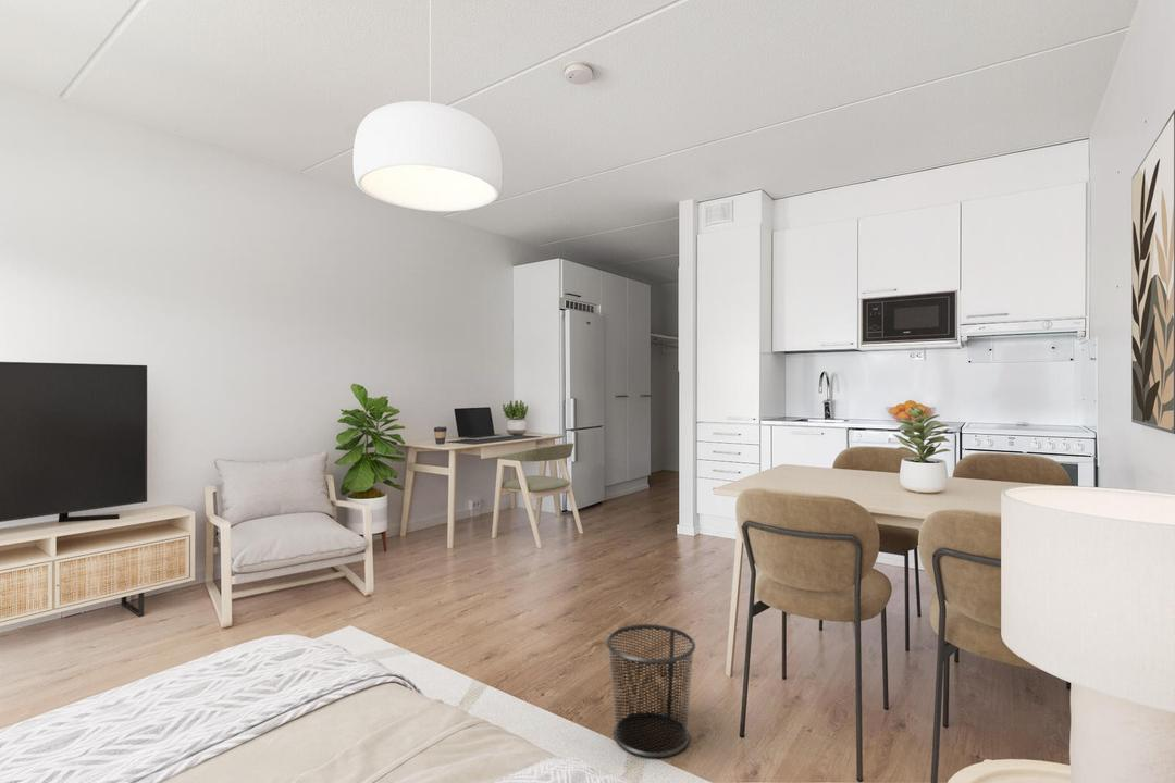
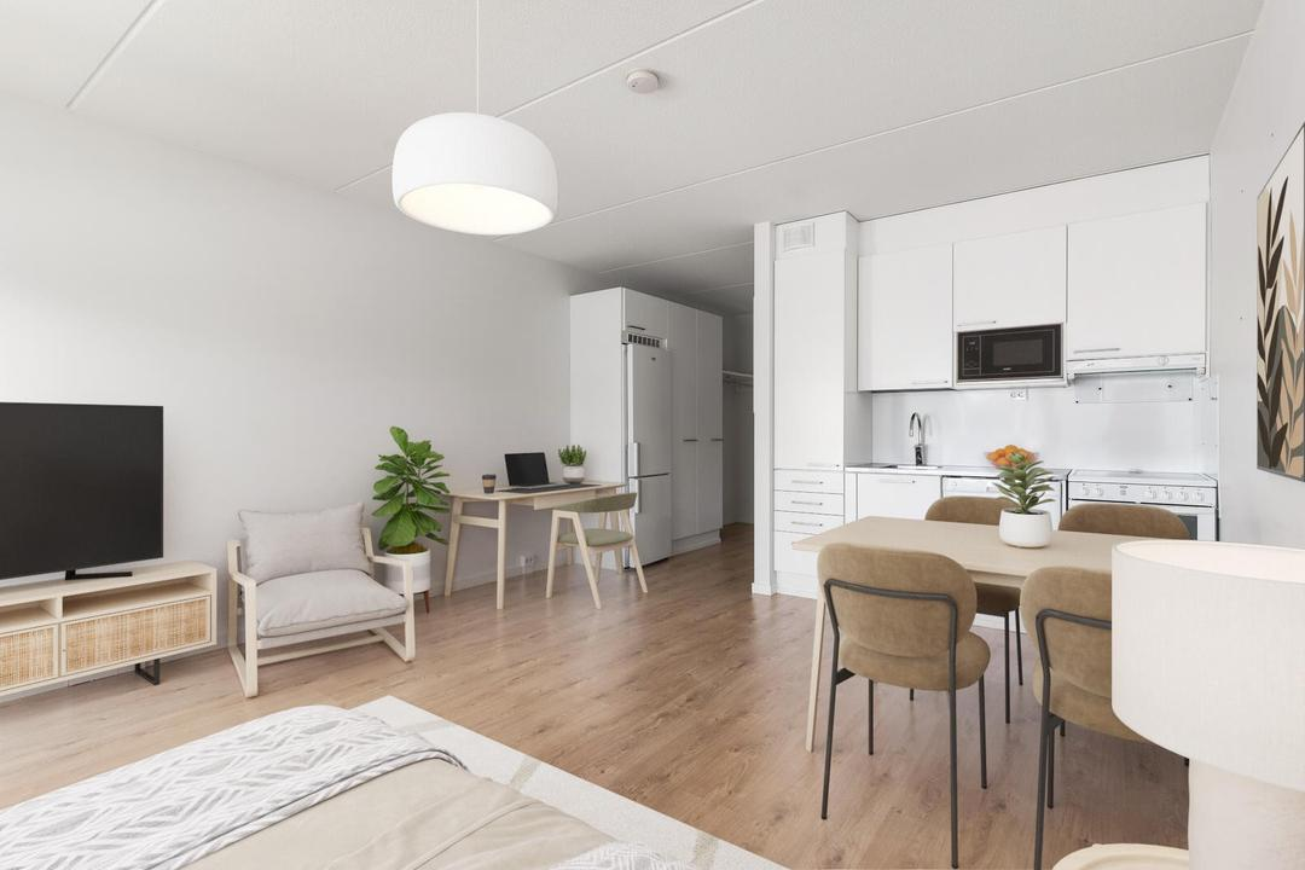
- waste bin [605,623,696,758]
